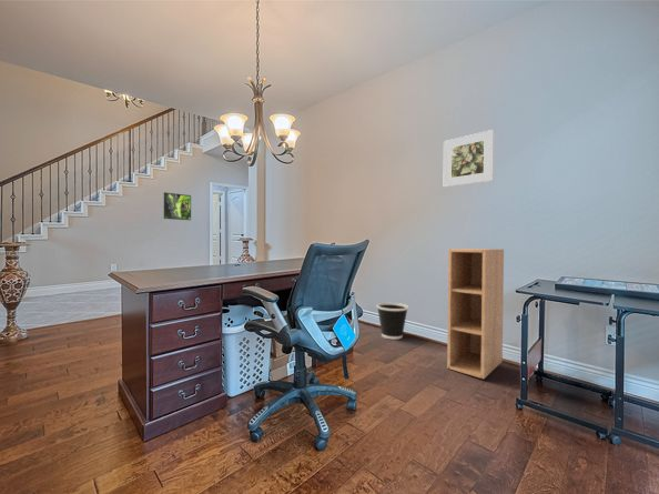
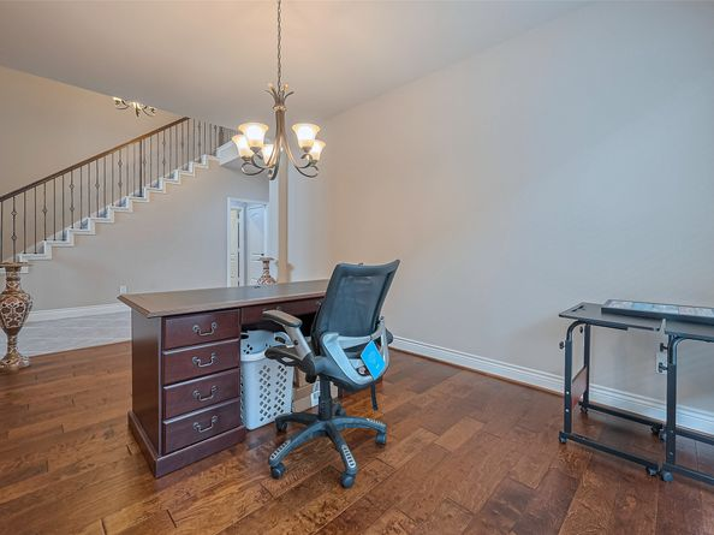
- shelving unit [446,248,505,380]
- wastebasket [376,302,409,341]
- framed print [163,191,192,221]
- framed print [443,129,495,188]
